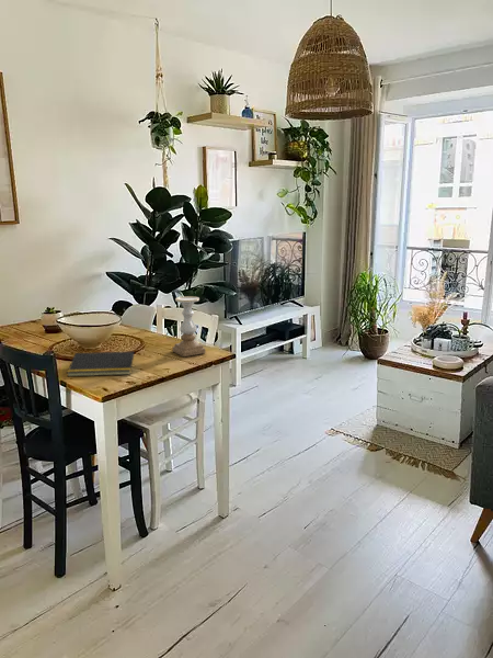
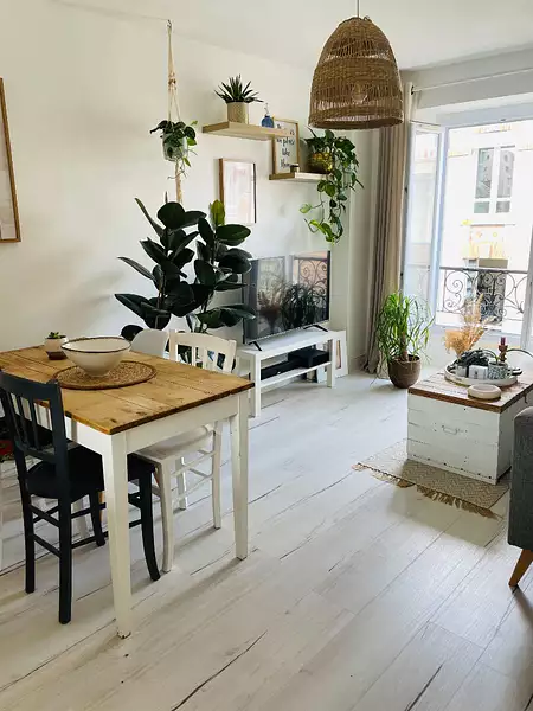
- notepad [66,351,135,377]
- candle holder [172,295,206,358]
